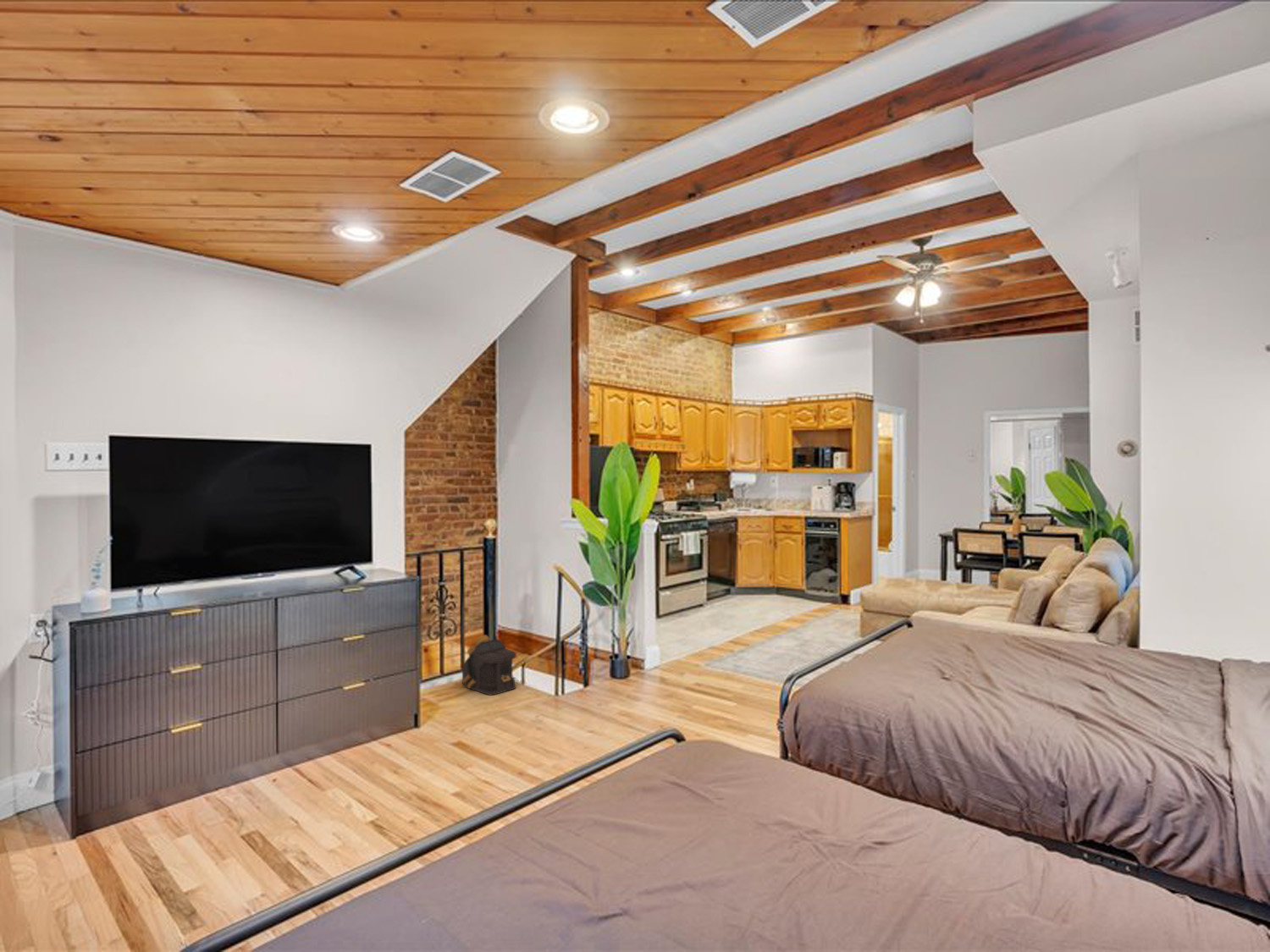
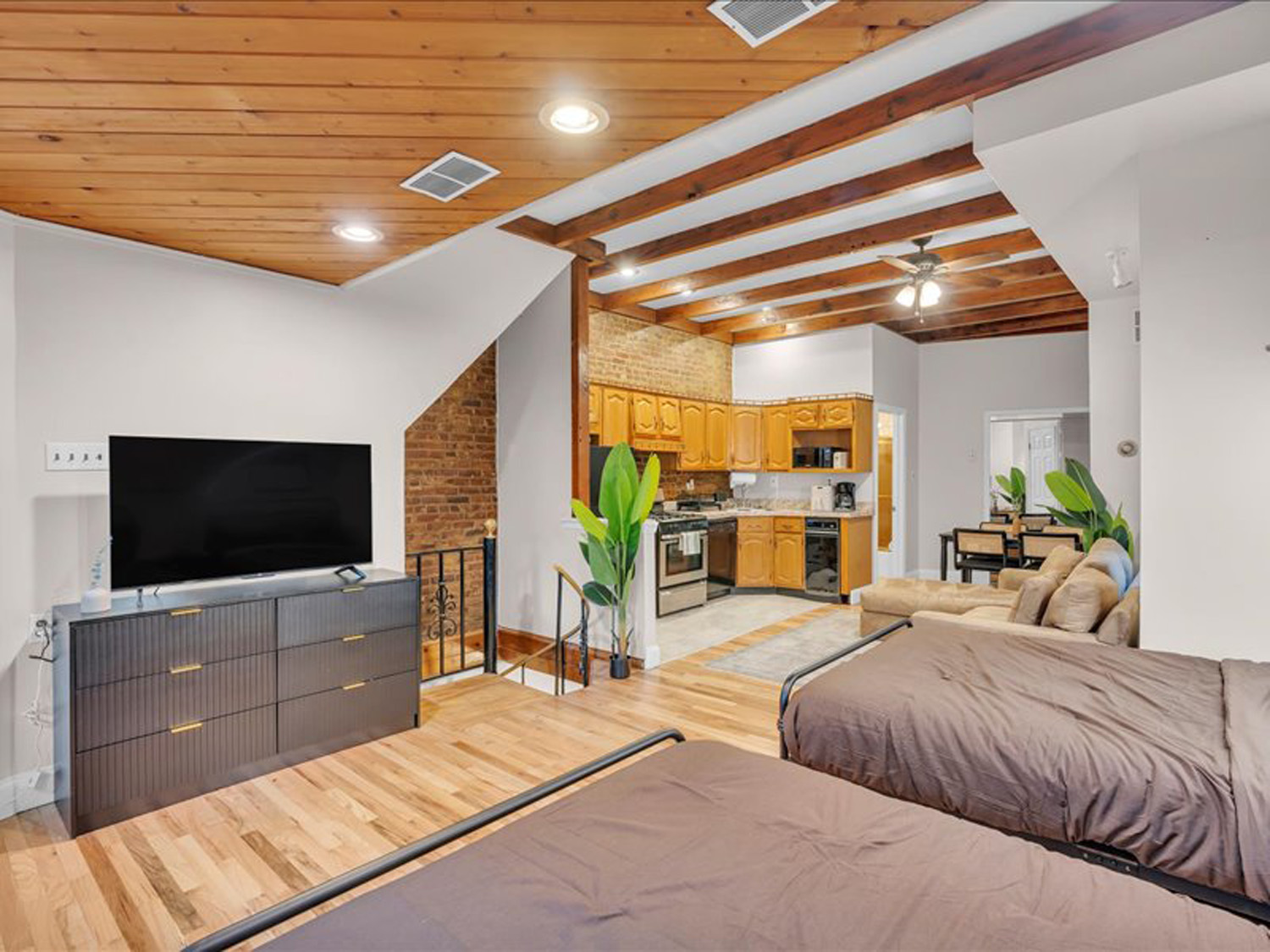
- backpack [461,634,517,696]
